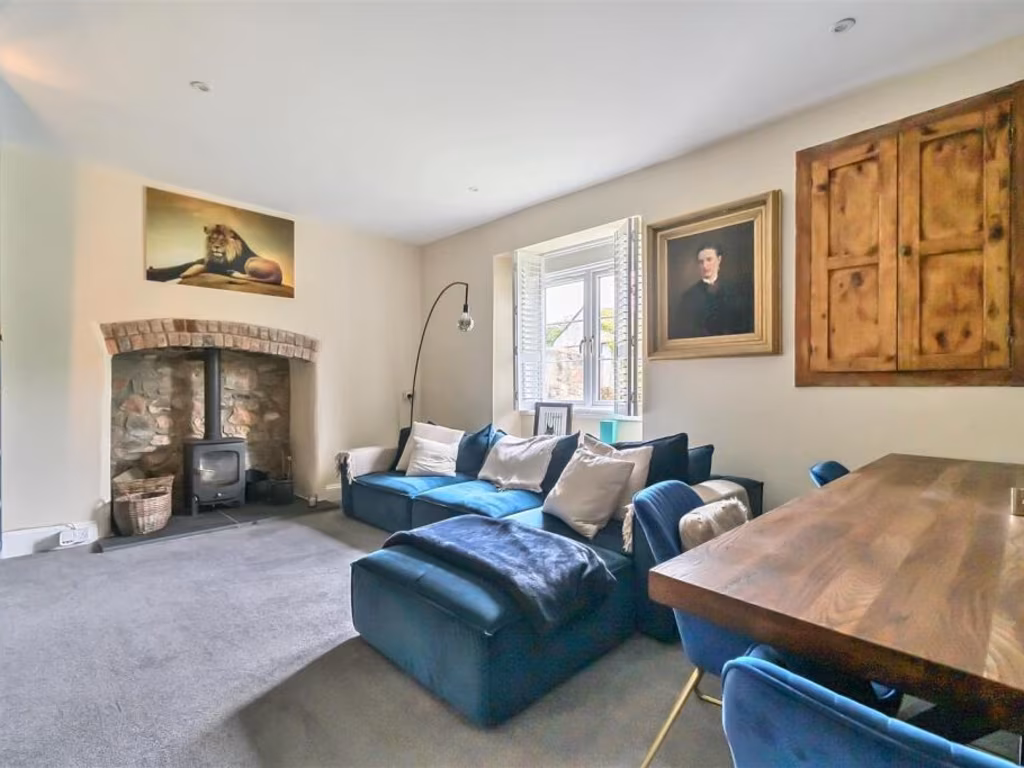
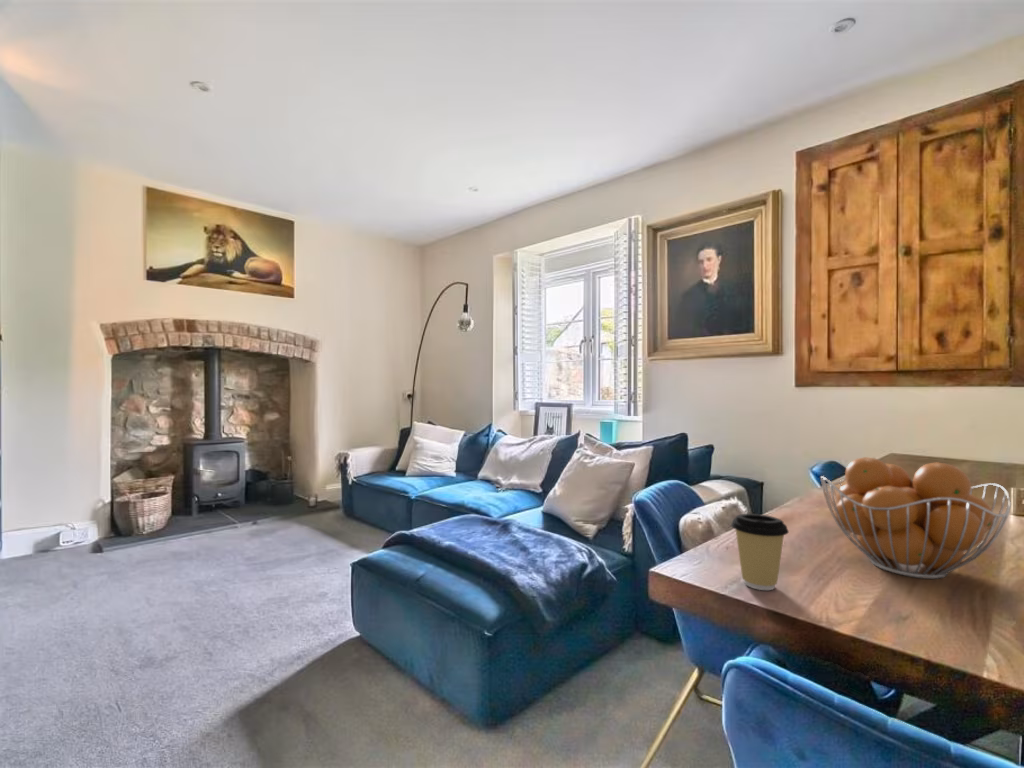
+ coffee cup [730,513,790,591]
+ fruit basket [819,456,1012,580]
